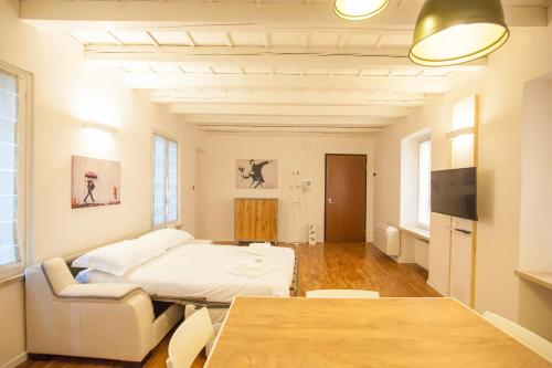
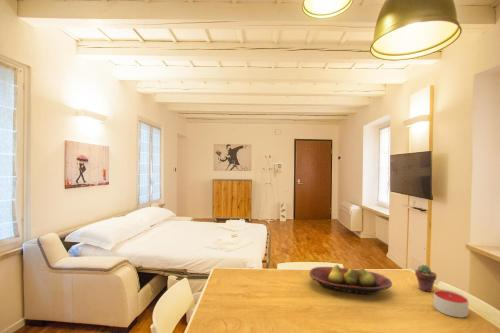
+ fruit bowl [308,264,393,296]
+ candle [433,289,469,318]
+ potted succulent [414,264,438,293]
